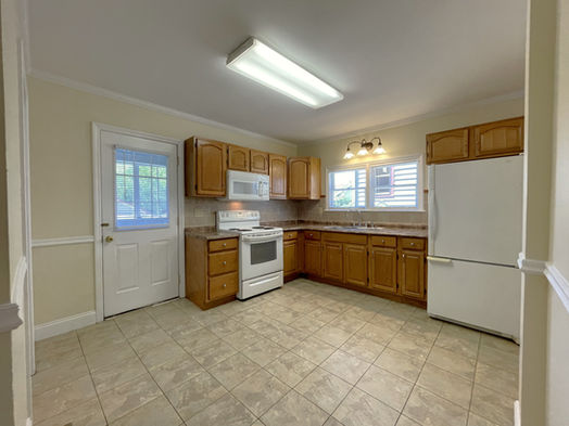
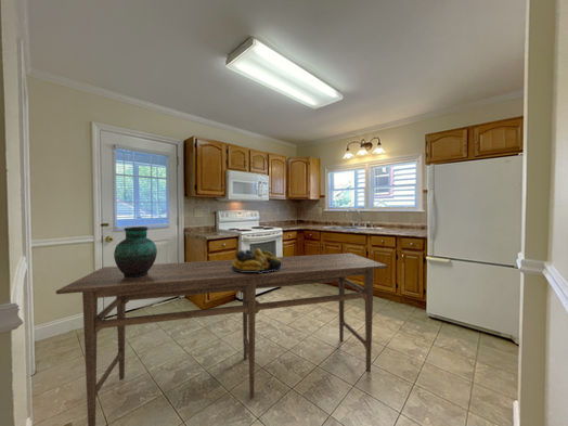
+ vase [113,225,158,277]
+ dining table [55,253,389,426]
+ fruit bowl [232,247,282,273]
